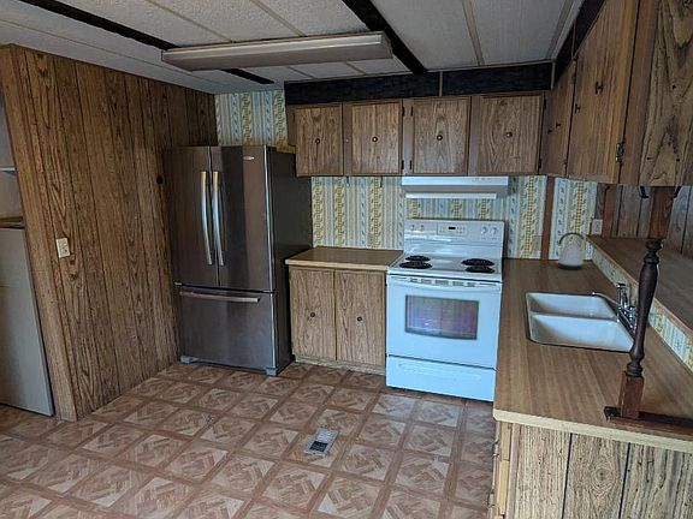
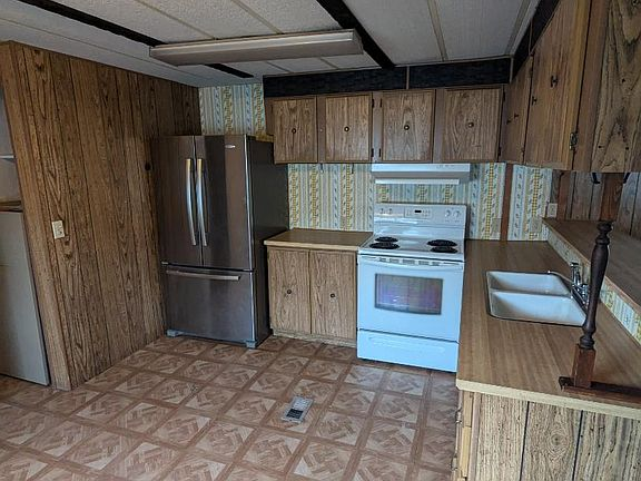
- kettle [555,231,588,272]
